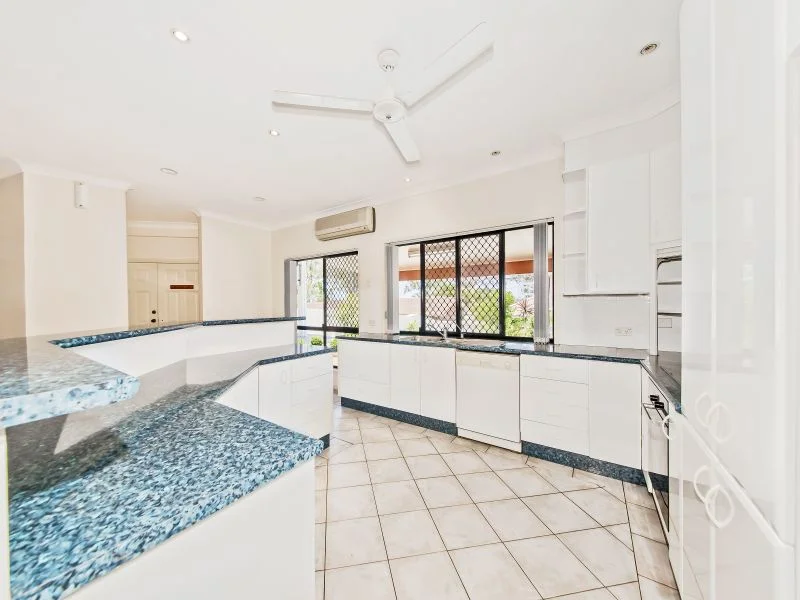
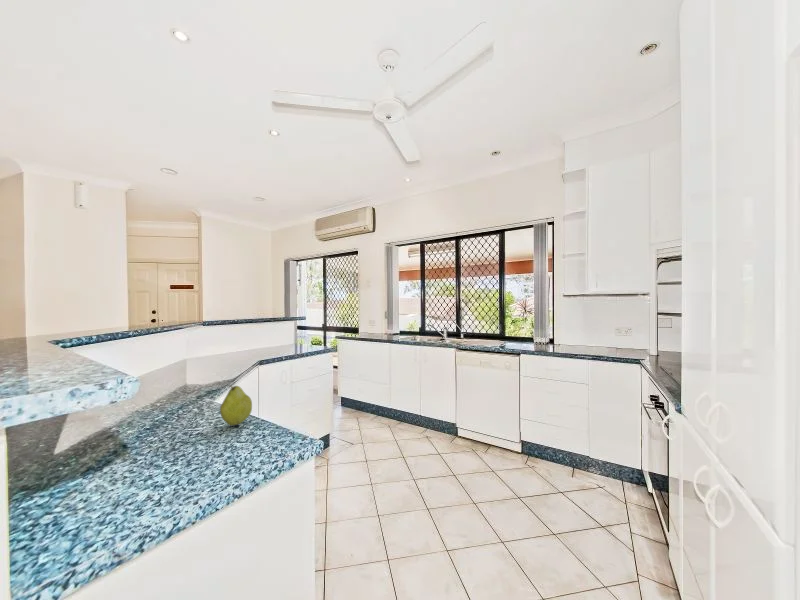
+ fruit [219,384,253,426]
